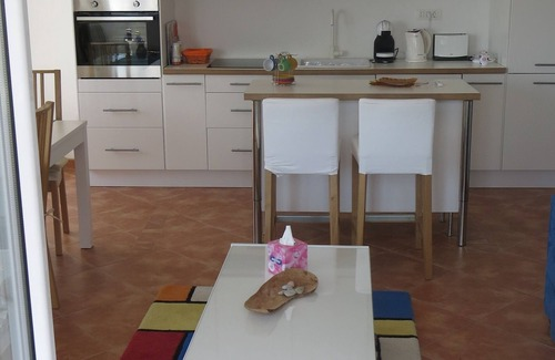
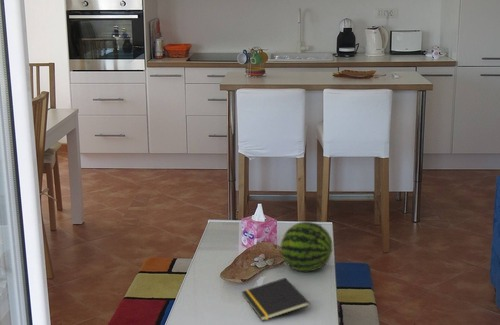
+ fruit [280,221,334,272]
+ notepad [241,277,310,322]
